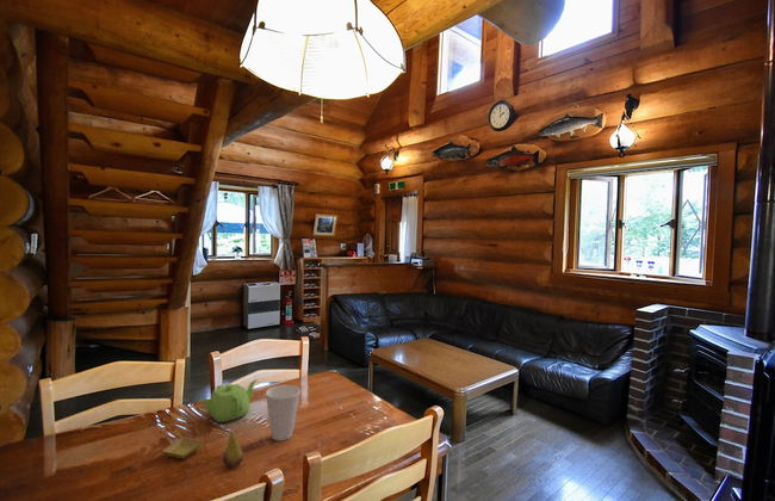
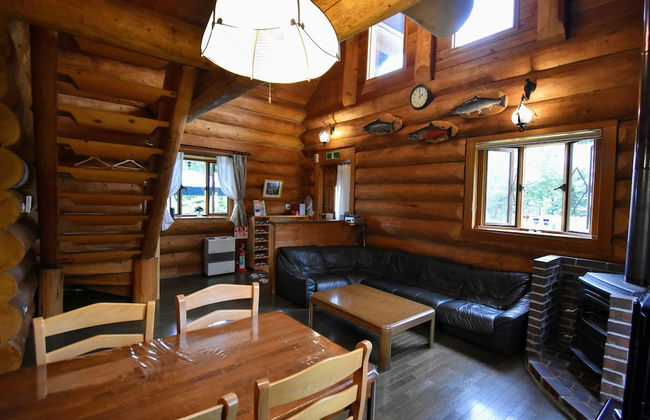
- saucer [161,437,204,459]
- cup [265,384,302,443]
- fruit [222,427,244,469]
- teapot [200,378,259,423]
